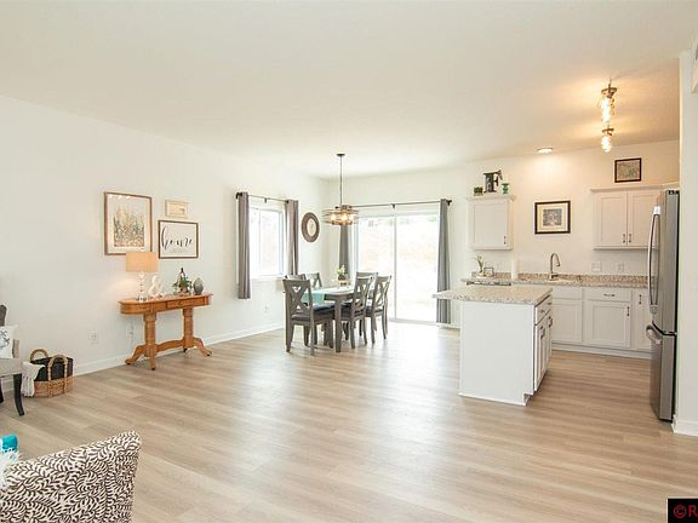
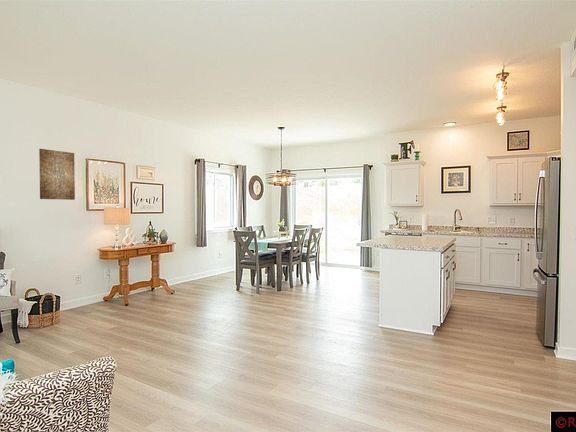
+ wall art [38,148,76,201]
